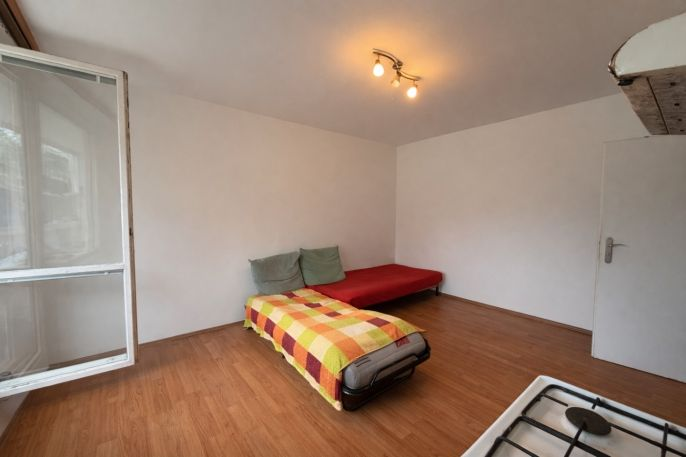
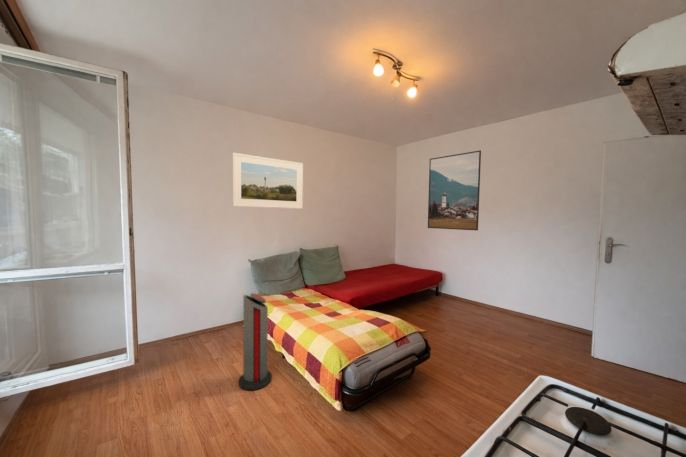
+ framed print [427,150,482,231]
+ air purifier [238,292,273,391]
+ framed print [232,152,304,210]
